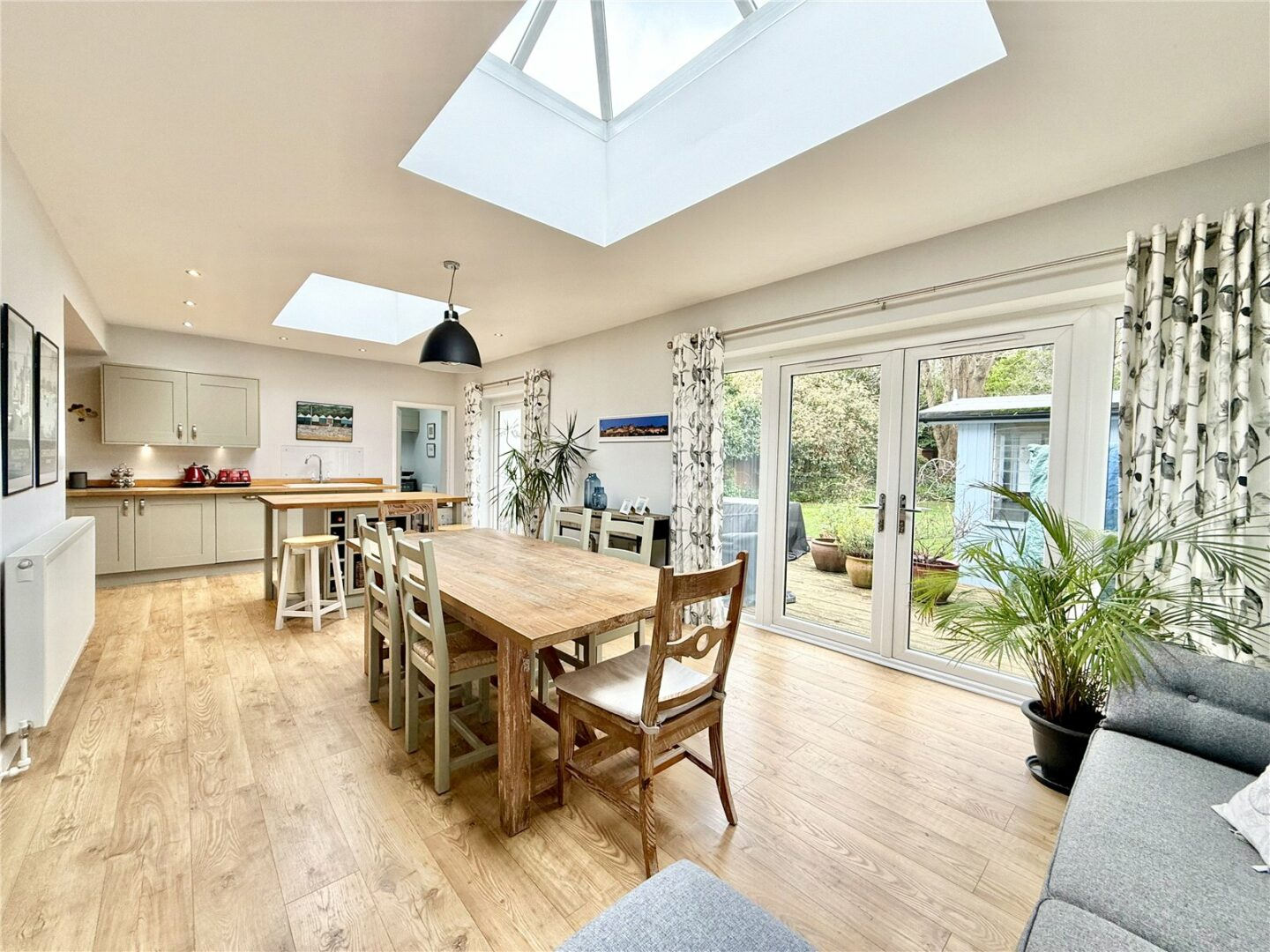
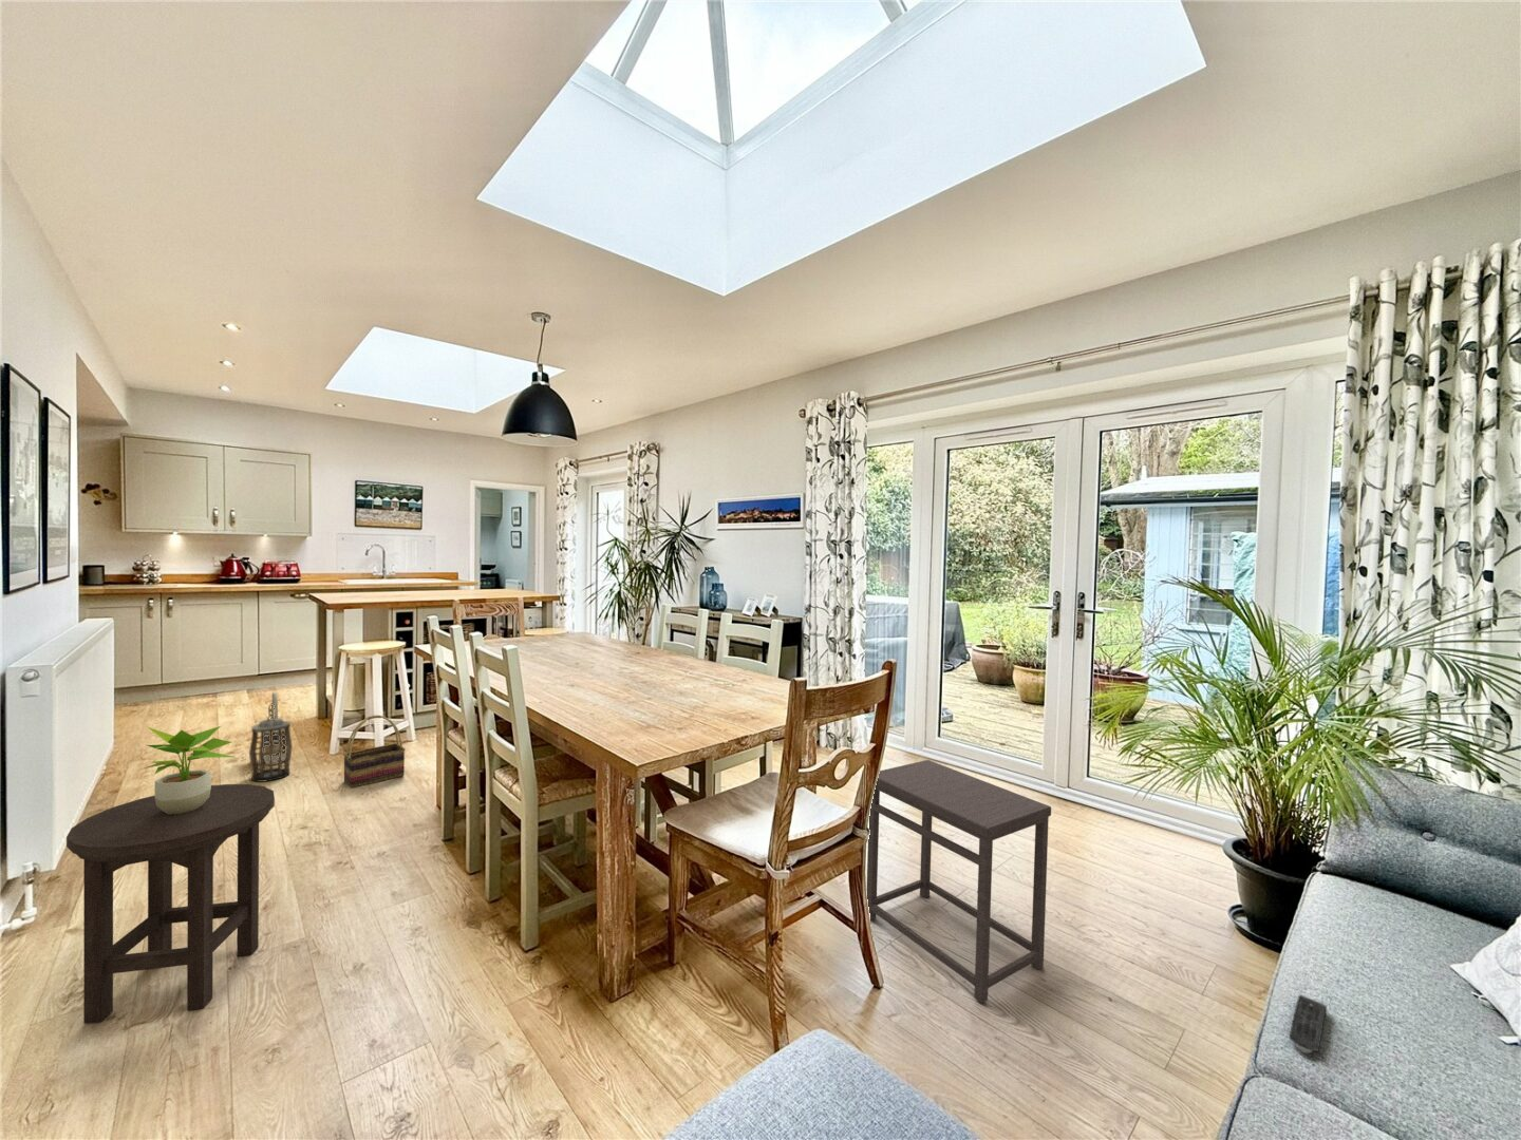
+ stool [66,783,275,1025]
+ basket [343,715,407,788]
+ remote control [1287,993,1328,1055]
+ potted plant [139,726,235,815]
+ bag [263,691,286,766]
+ side table [865,759,1052,1003]
+ lantern [248,703,293,783]
